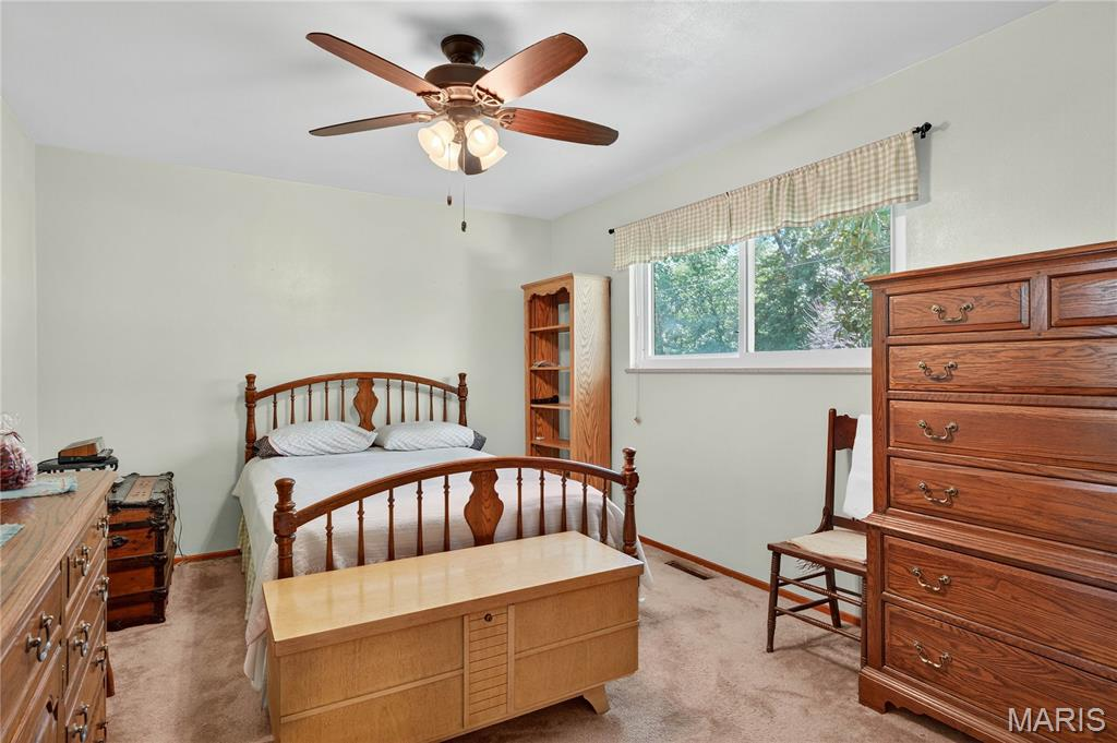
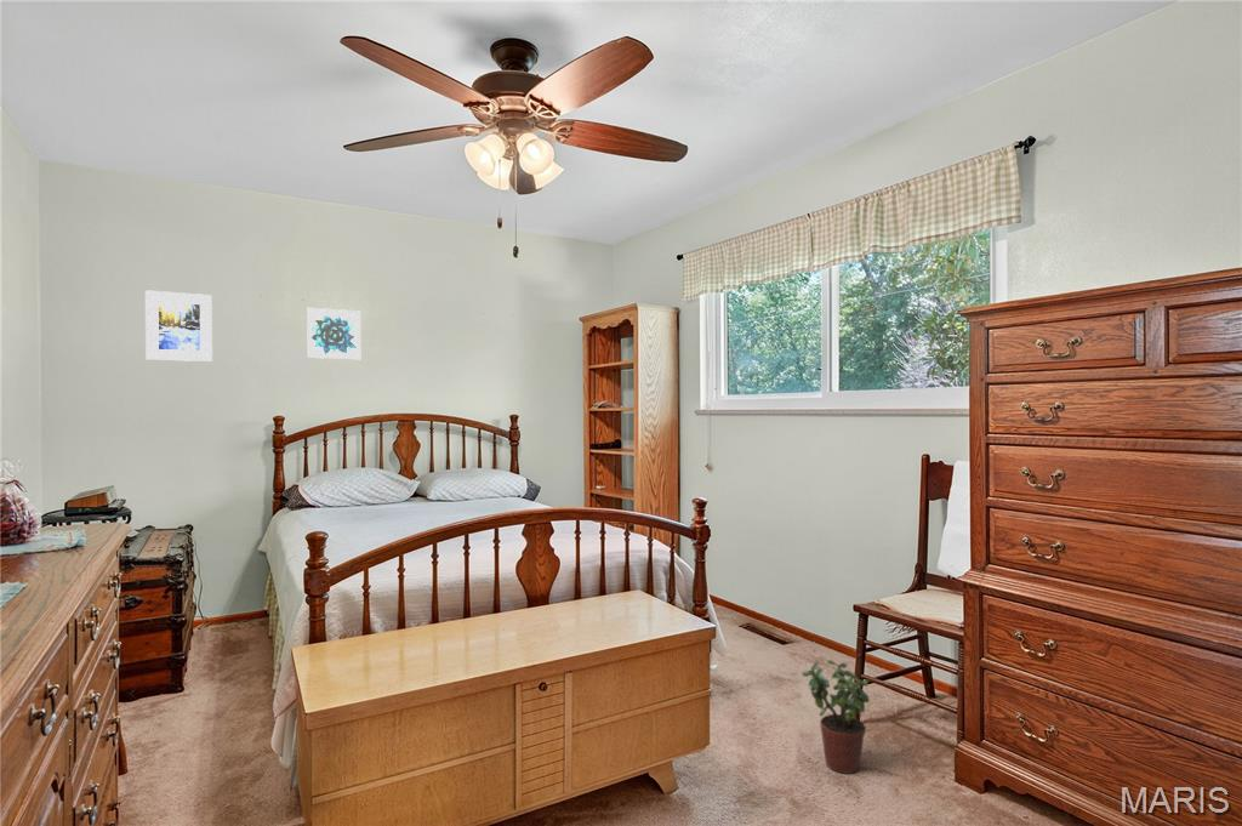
+ wall art [306,307,361,360]
+ potted plant [801,659,871,775]
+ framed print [144,290,213,363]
